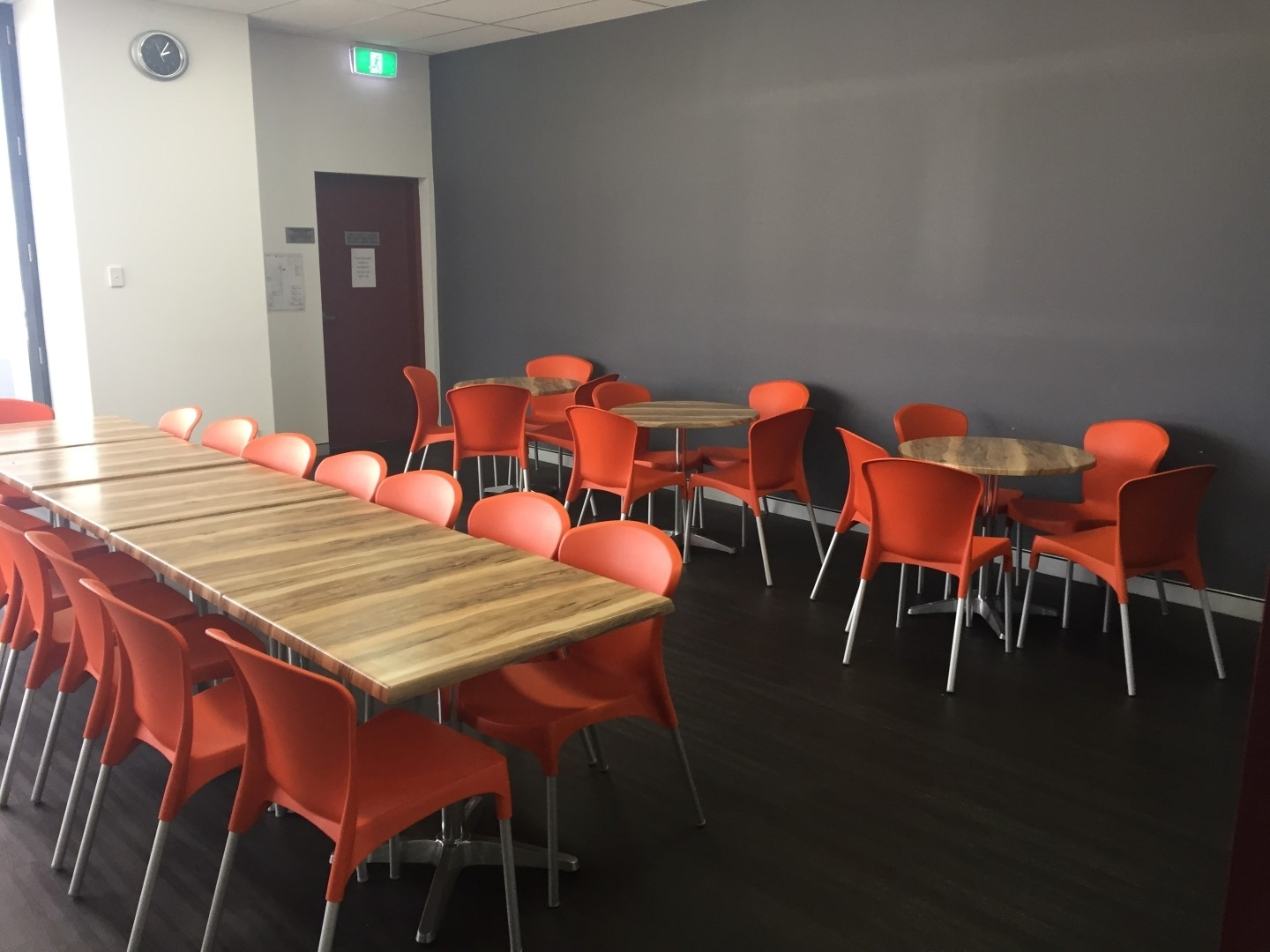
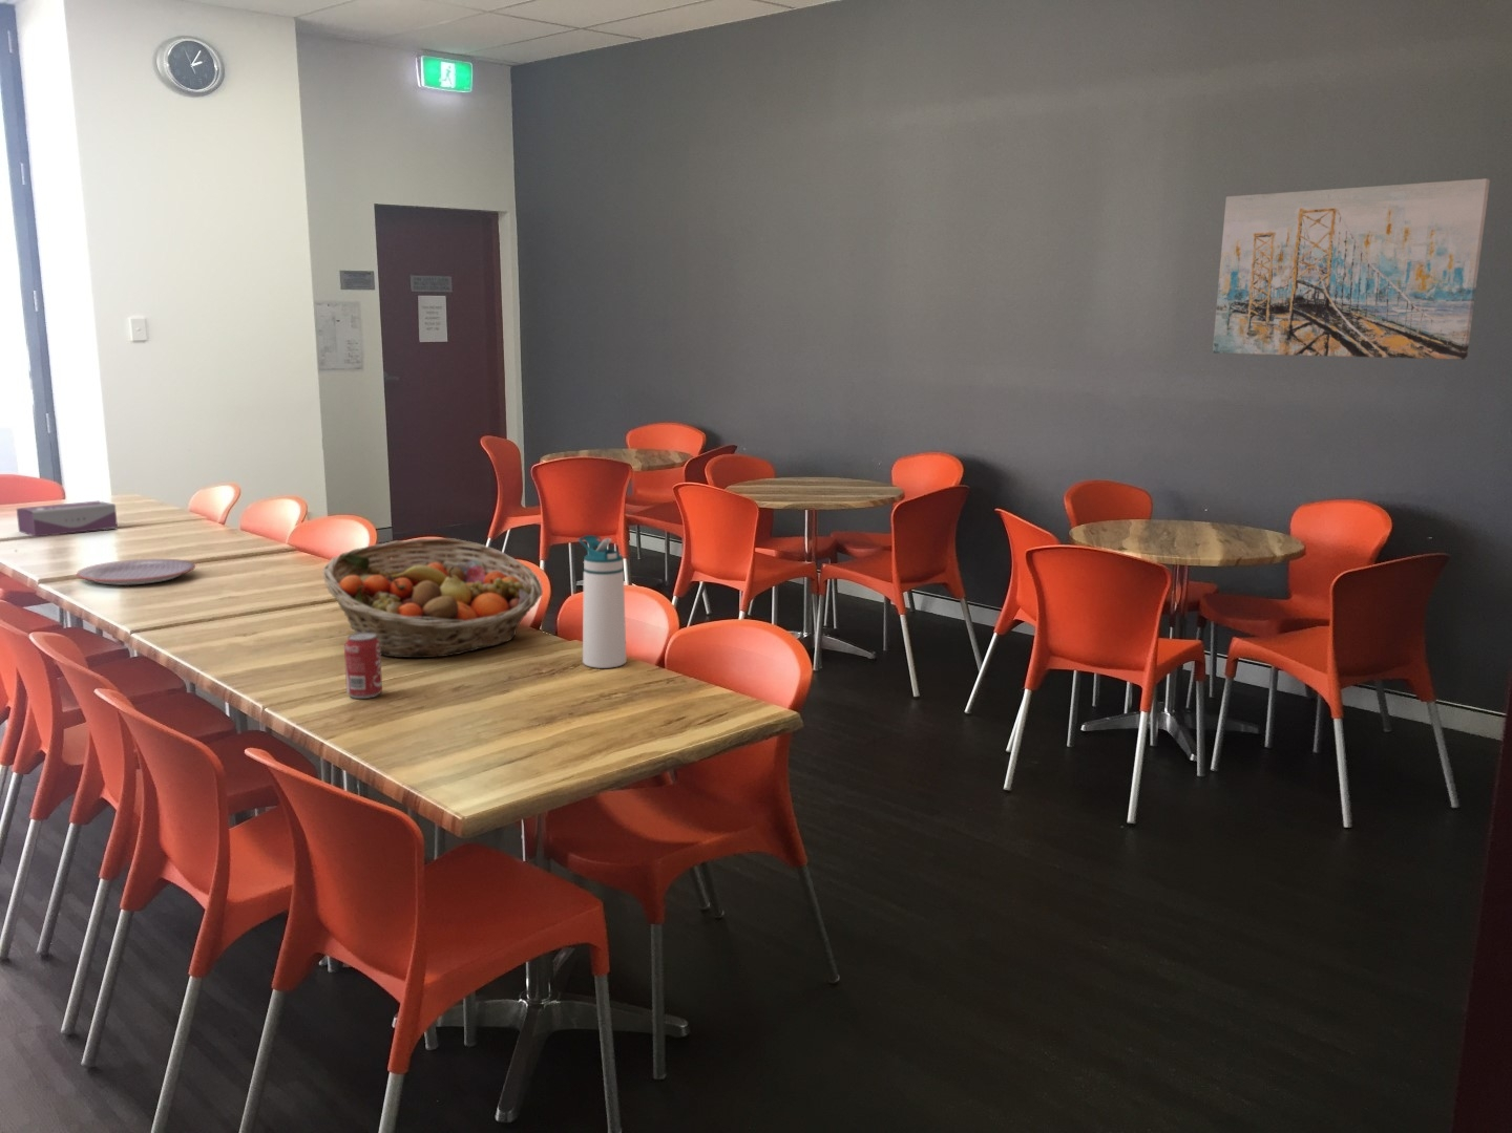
+ plate [76,558,196,587]
+ wall art [1212,177,1491,361]
+ water bottle [577,534,627,669]
+ tissue box [15,500,119,537]
+ beverage can [343,633,383,700]
+ fruit basket [321,537,544,659]
